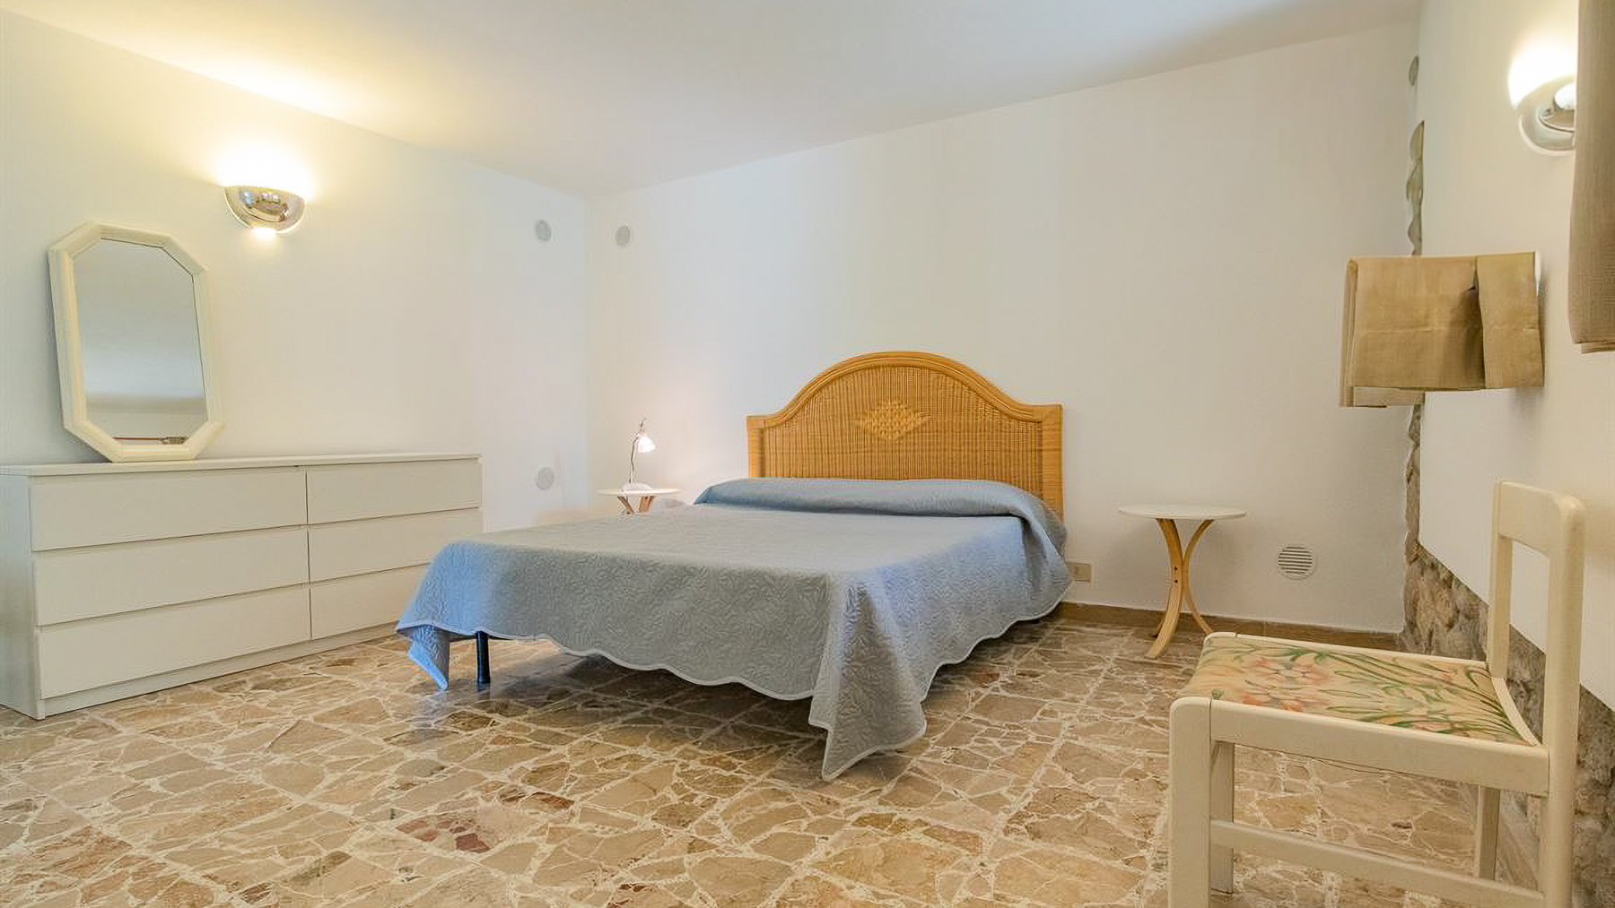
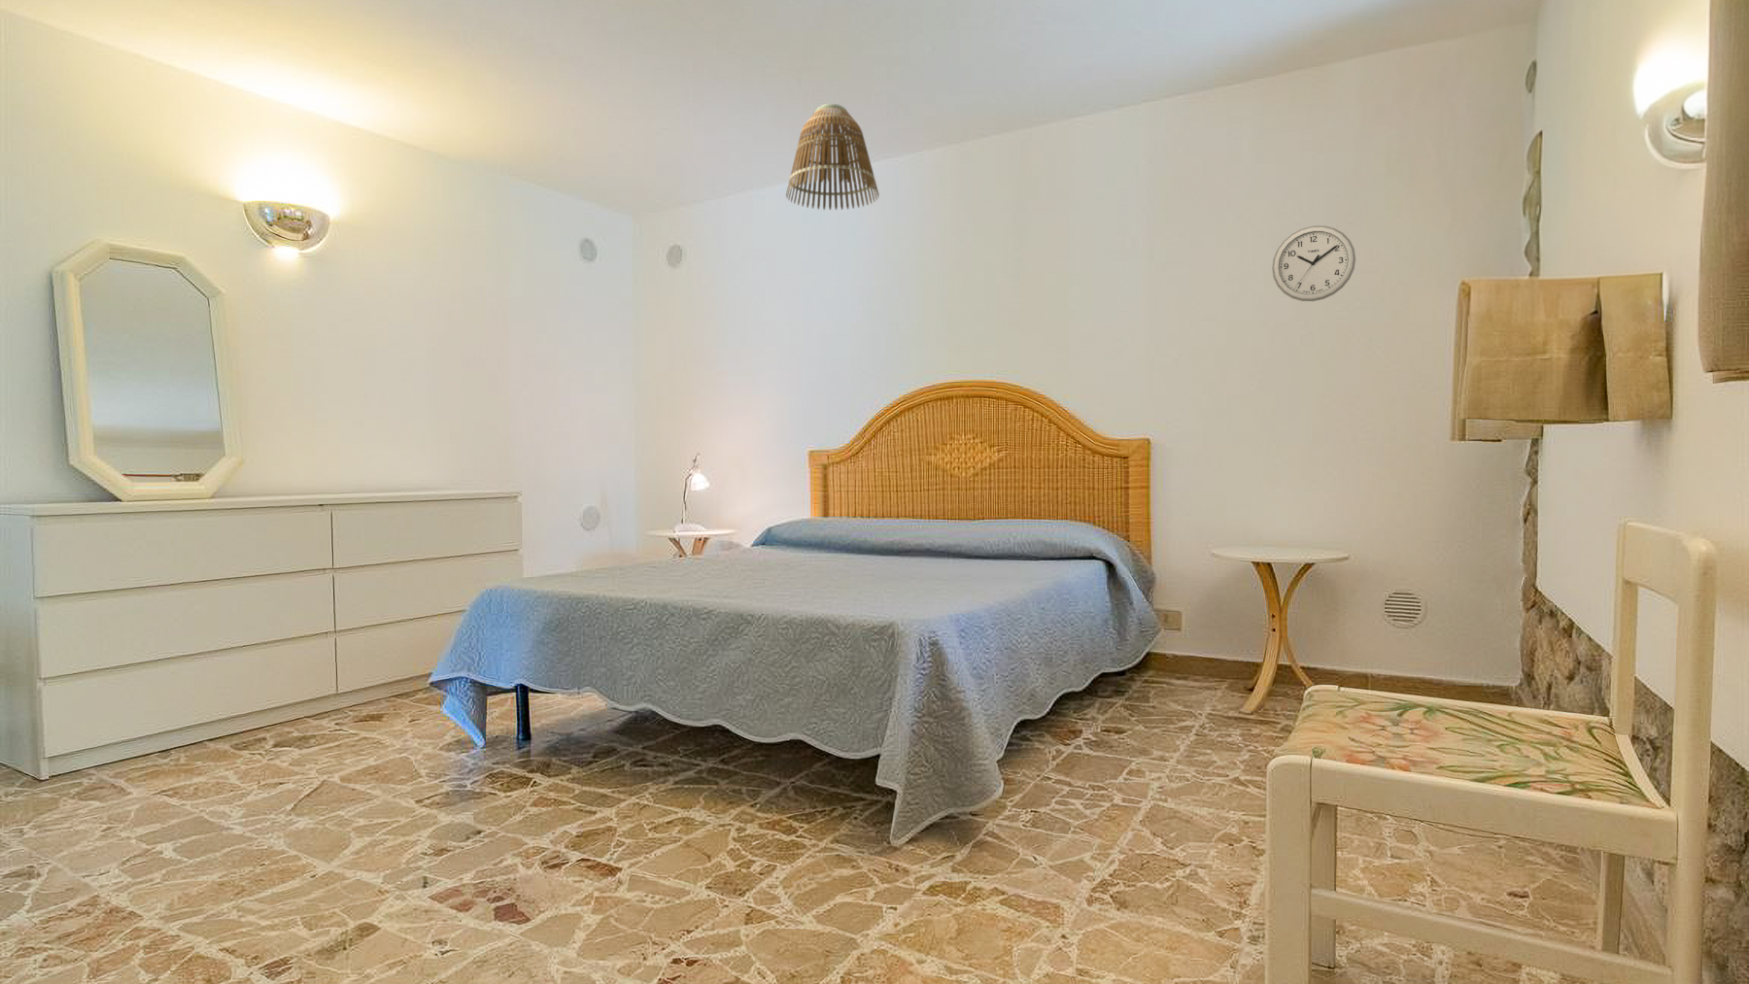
+ lamp shade [786,103,881,210]
+ wall clock [1271,225,1356,302]
